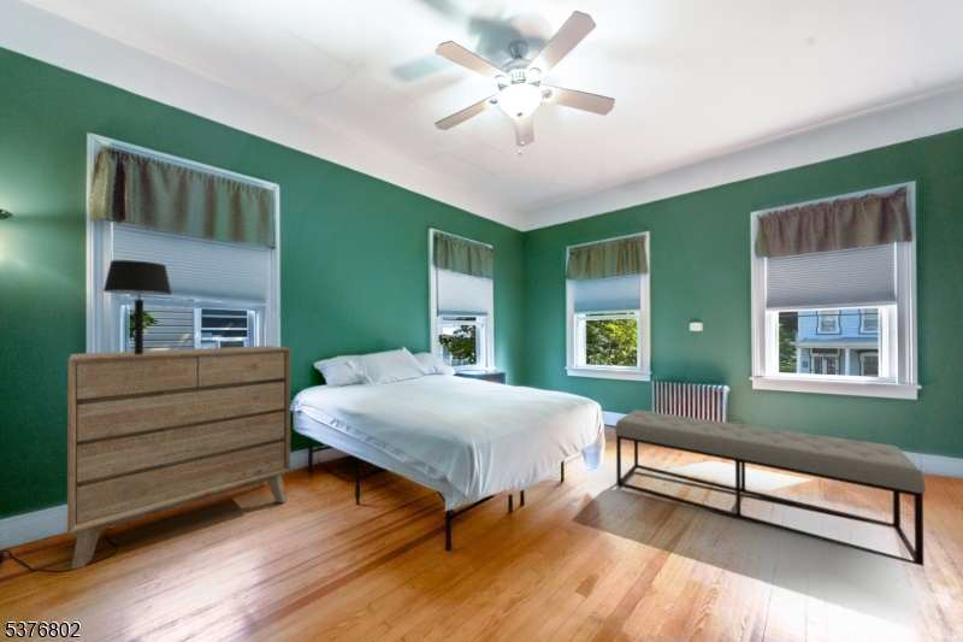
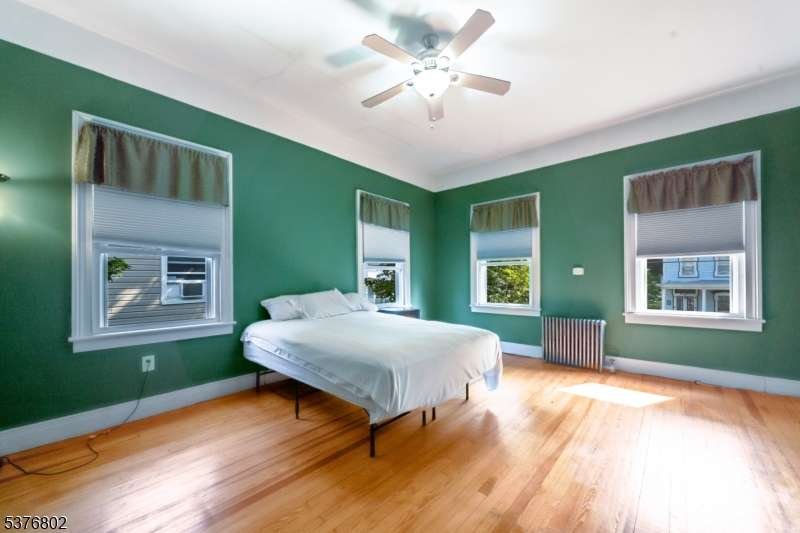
- bench [614,408,927,567]
- dresser [66,344,291,570]
- table lamp [102,259,173,354]
